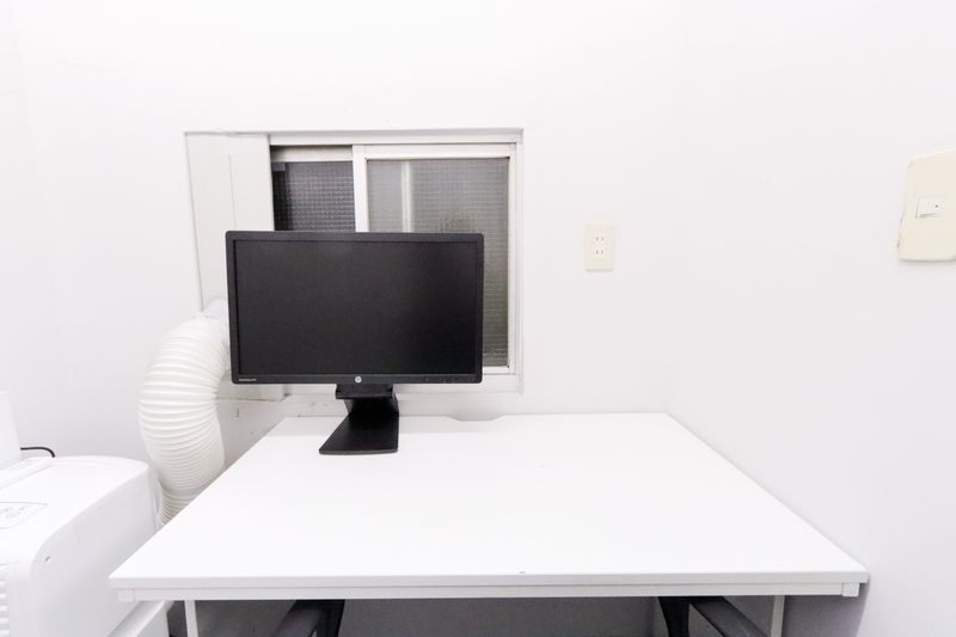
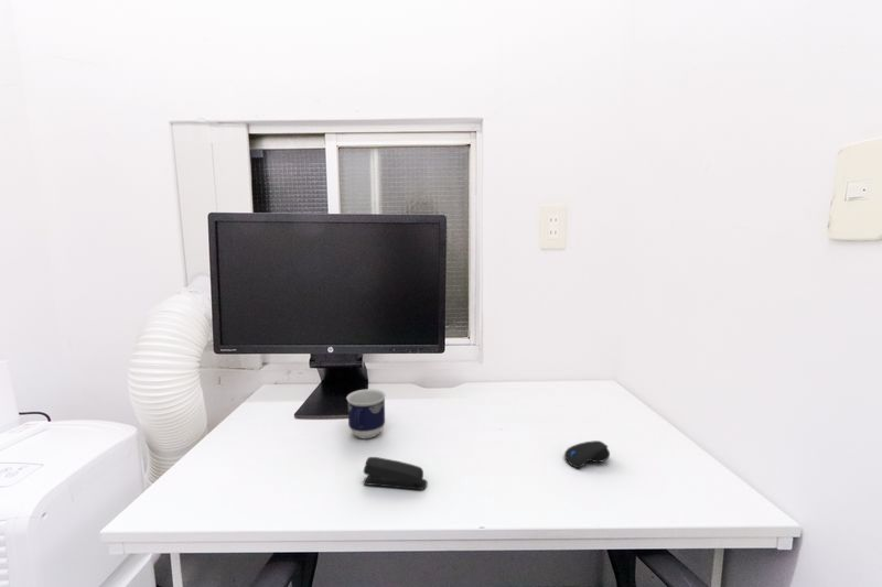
+ stapler [363,456,428,491]
+ cup [345,388,387,439]
+ computer mouse [563,439,611,469]
